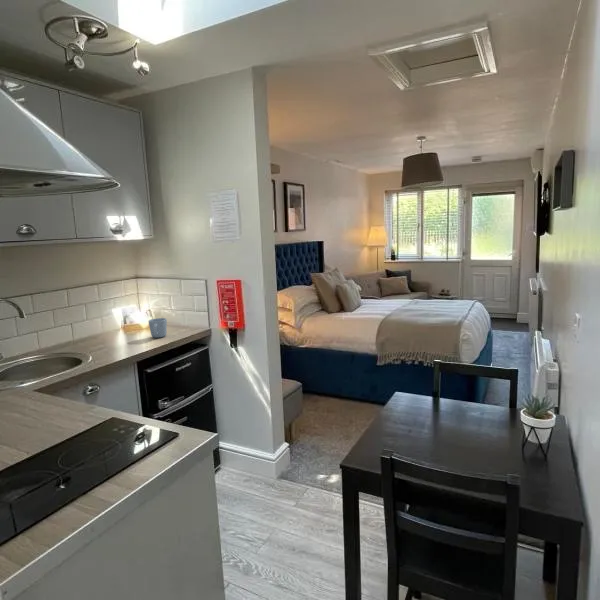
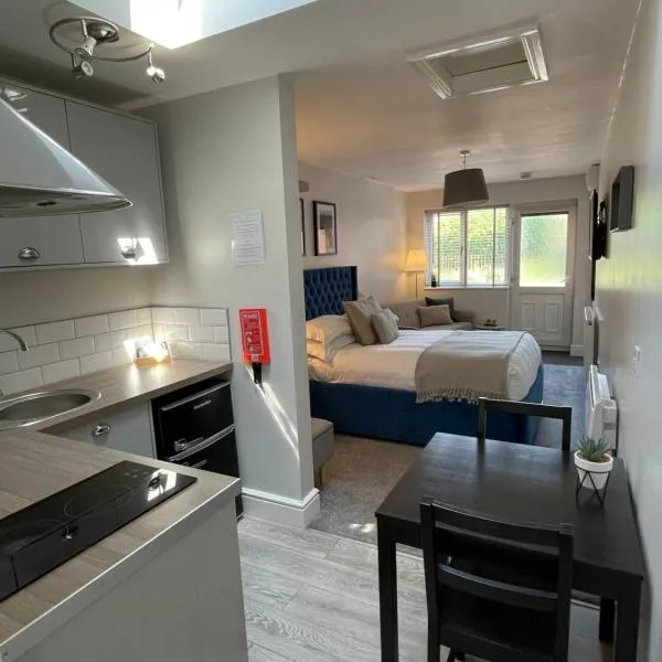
- mug [148,317,168,339]
